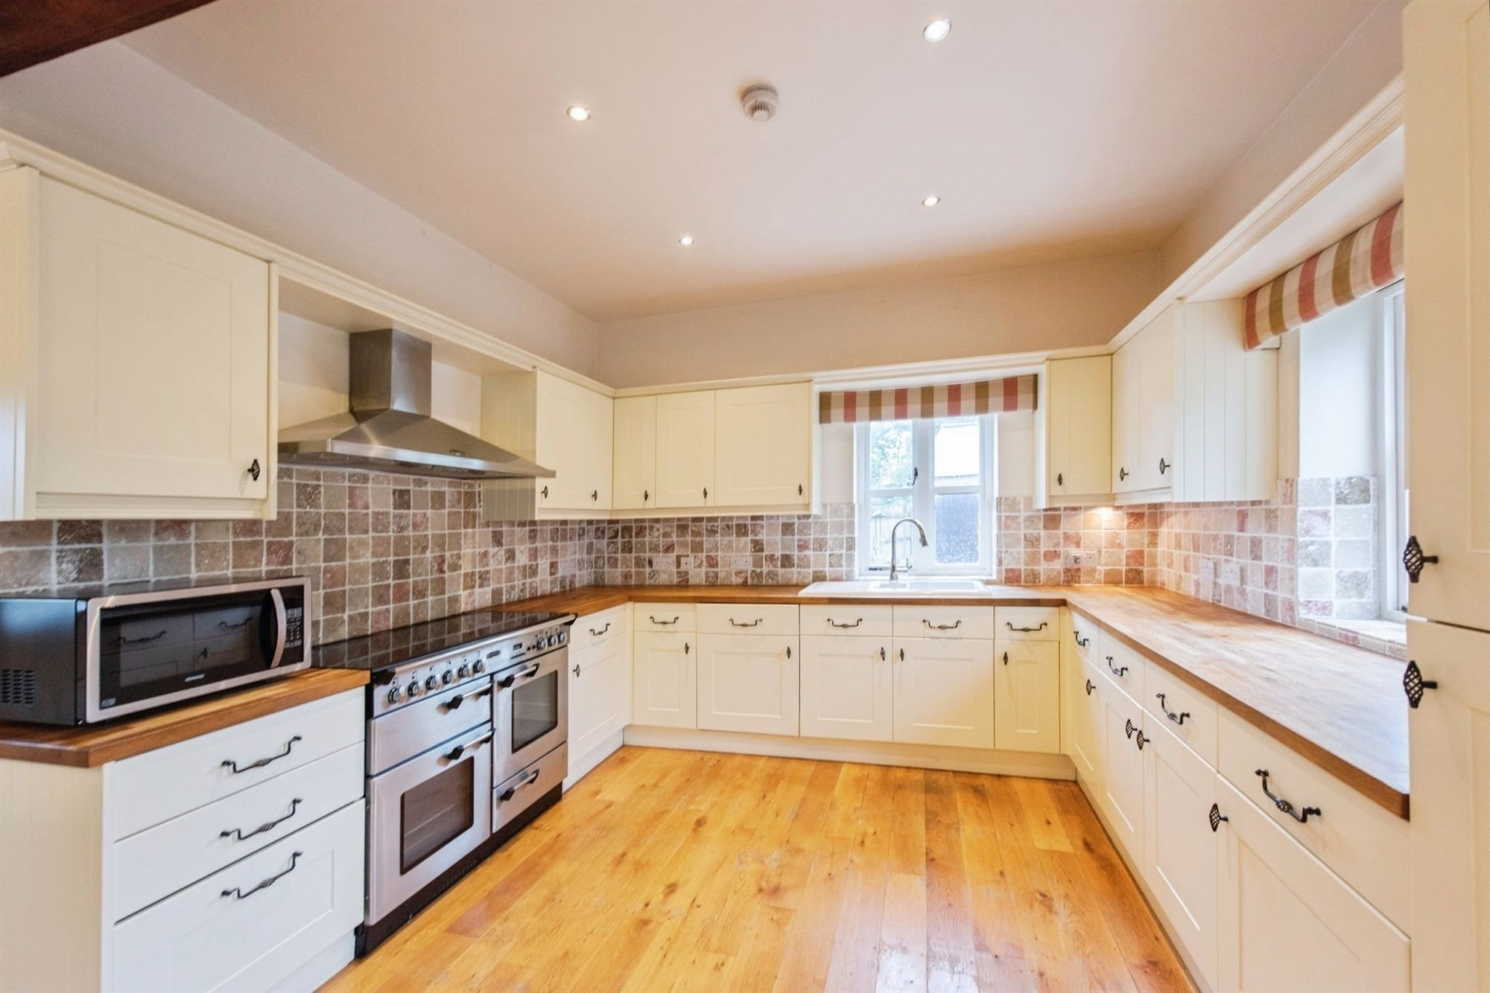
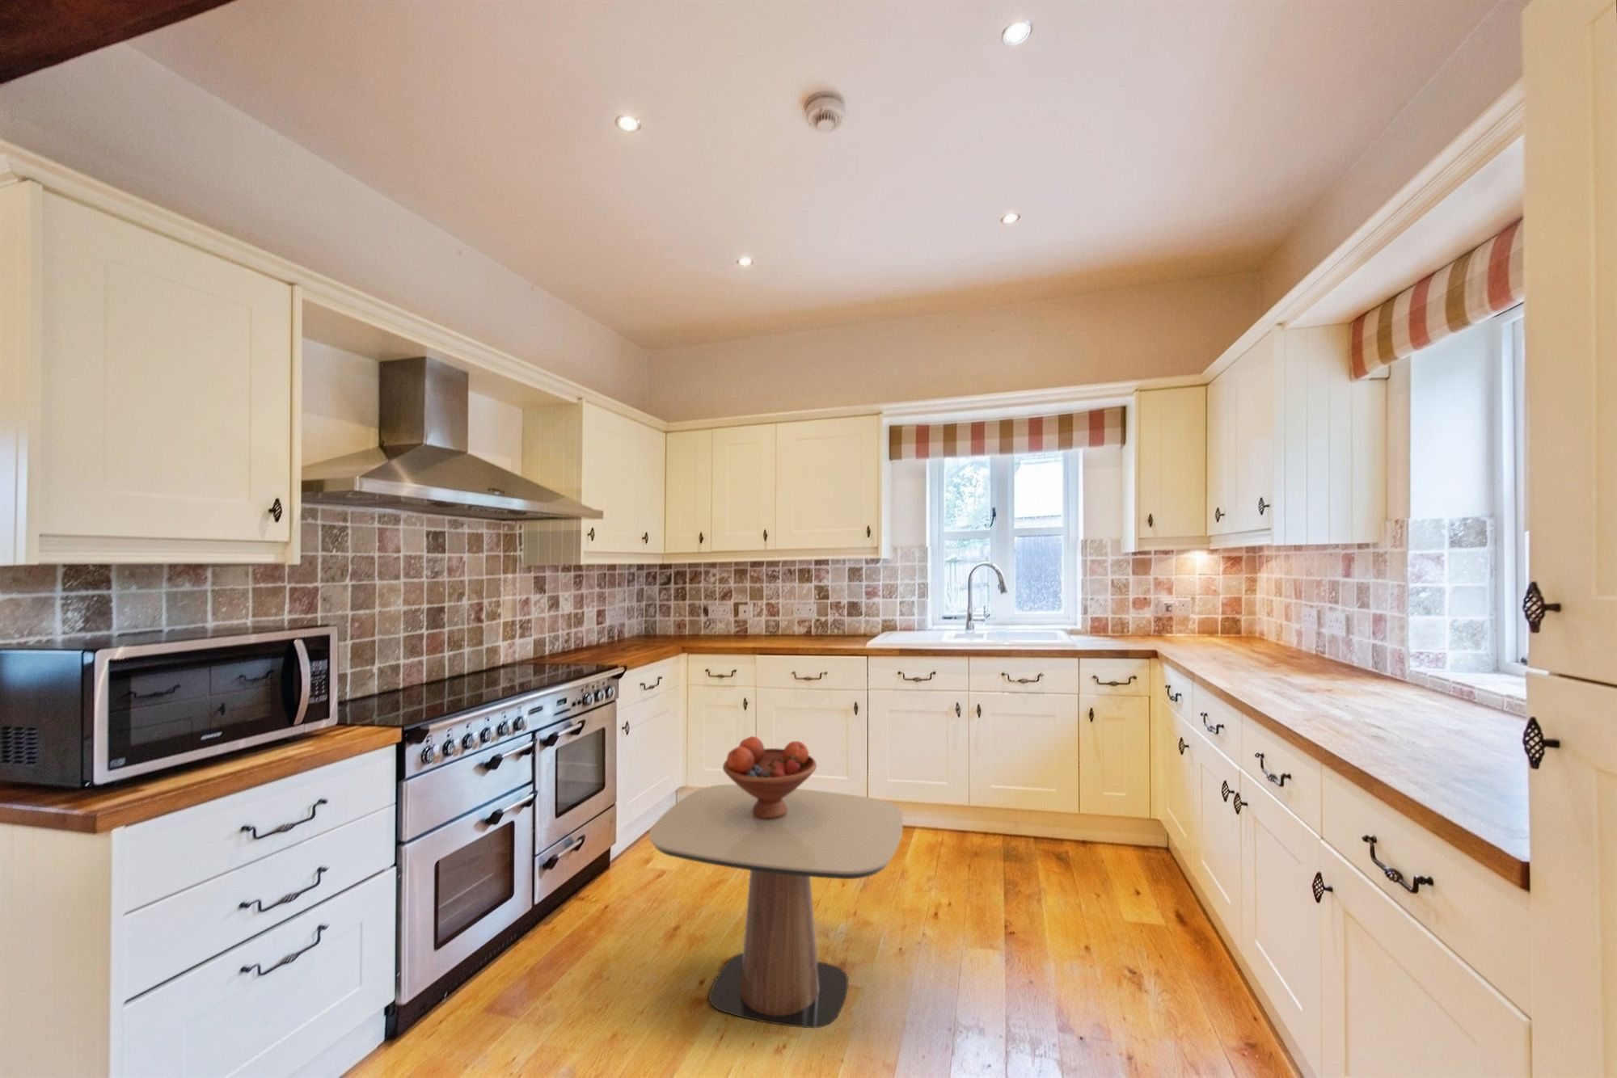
+ fruit bowl [722,735,817,819]
+ side table [648,784,904,1029]
